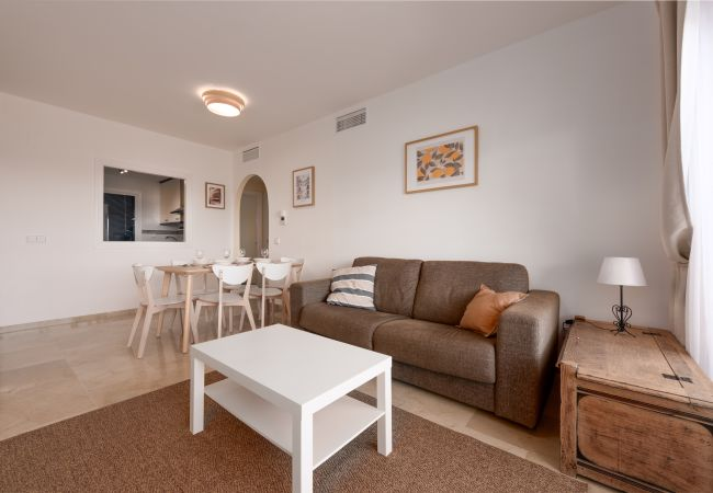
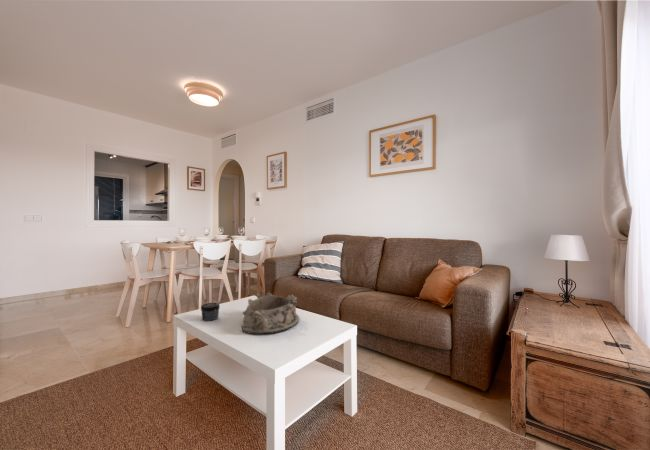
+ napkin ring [241,292,300,335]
+ jar [200,302,221,322]
